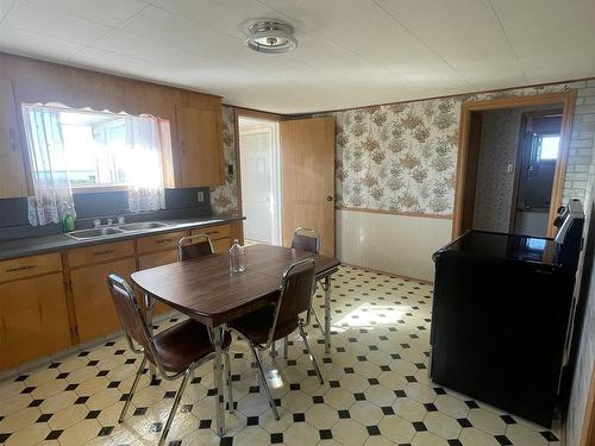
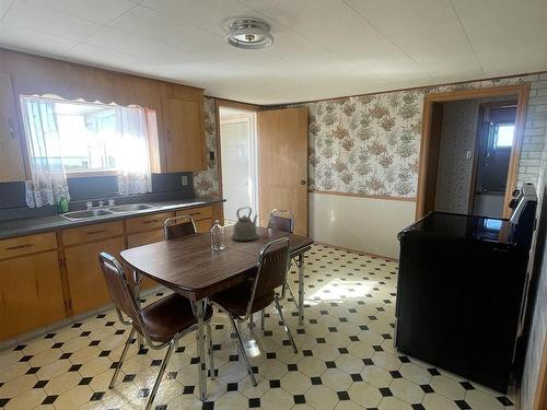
+ kettle [231,206,259,243]
